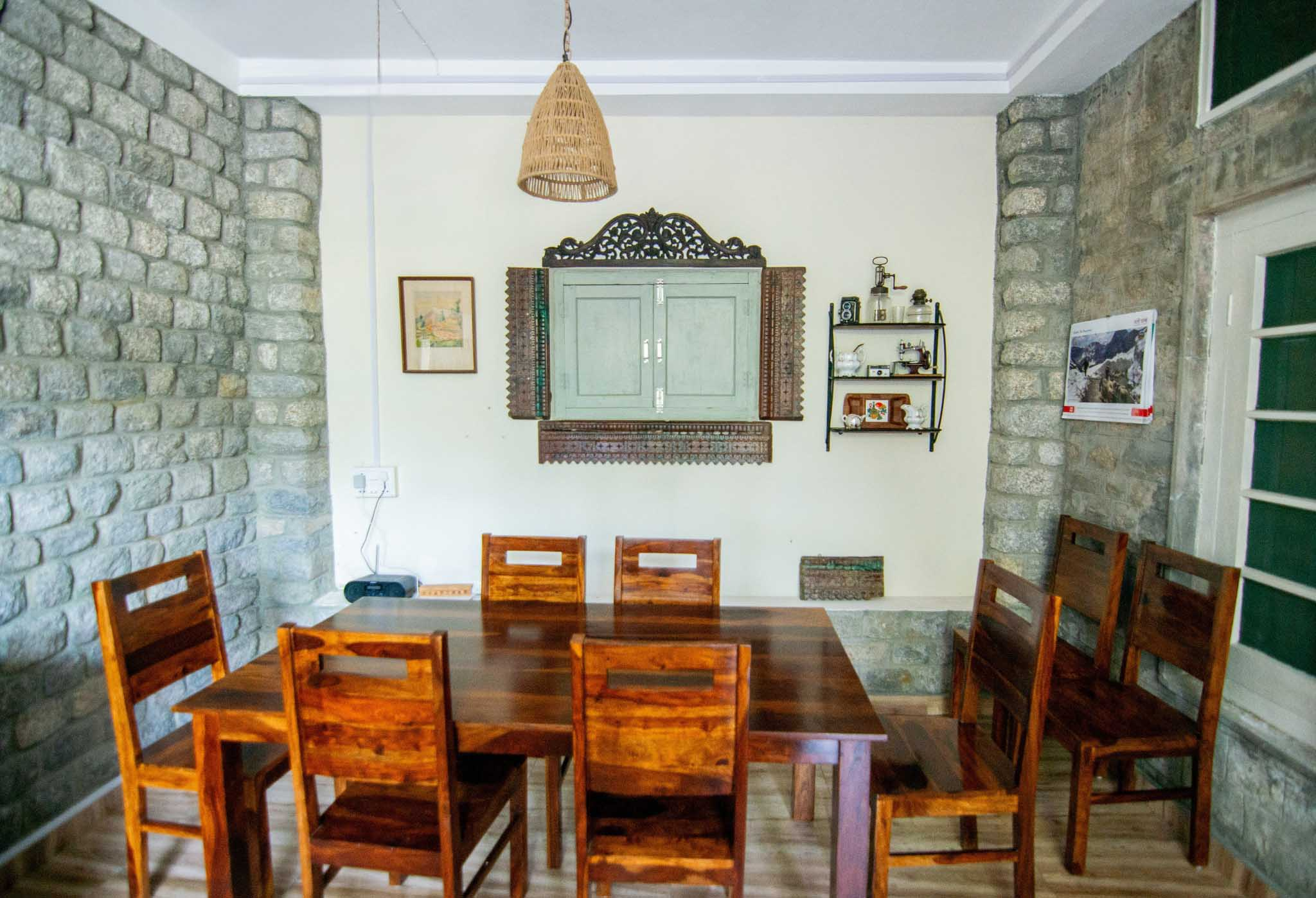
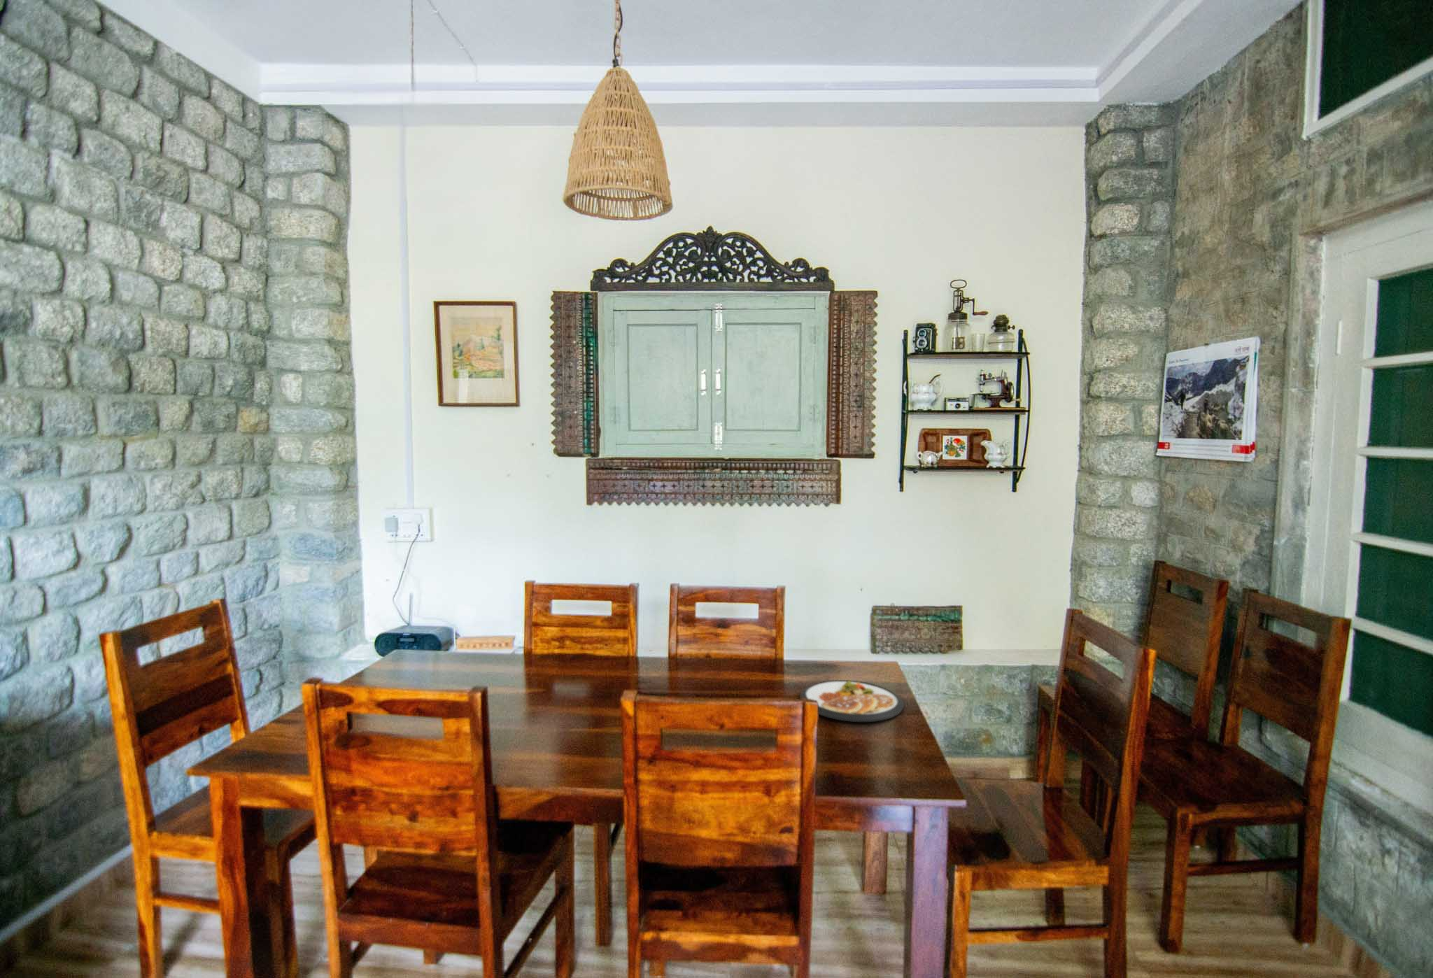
+ dish [799,680,905,723]
